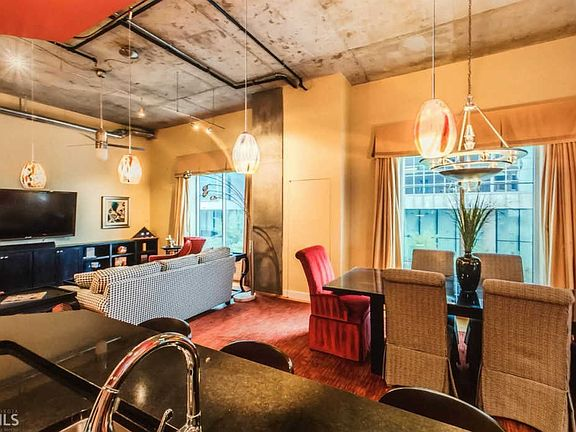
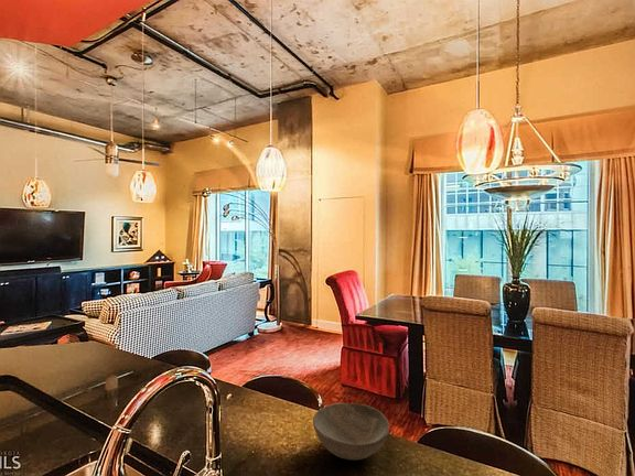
+ bowl [312,402,390,461]
